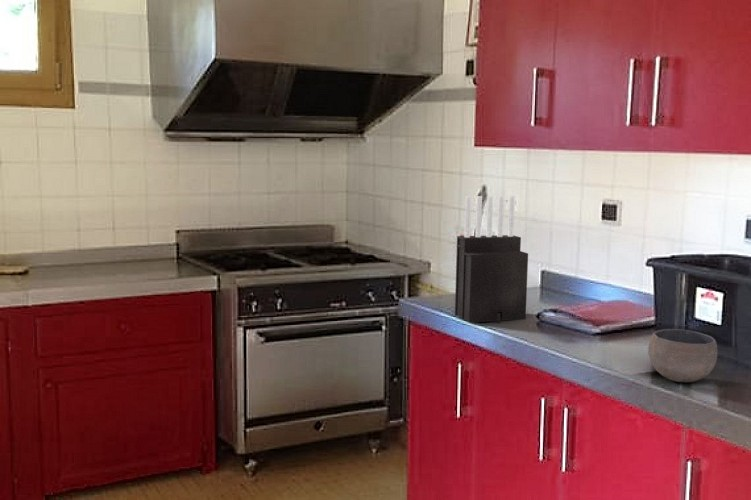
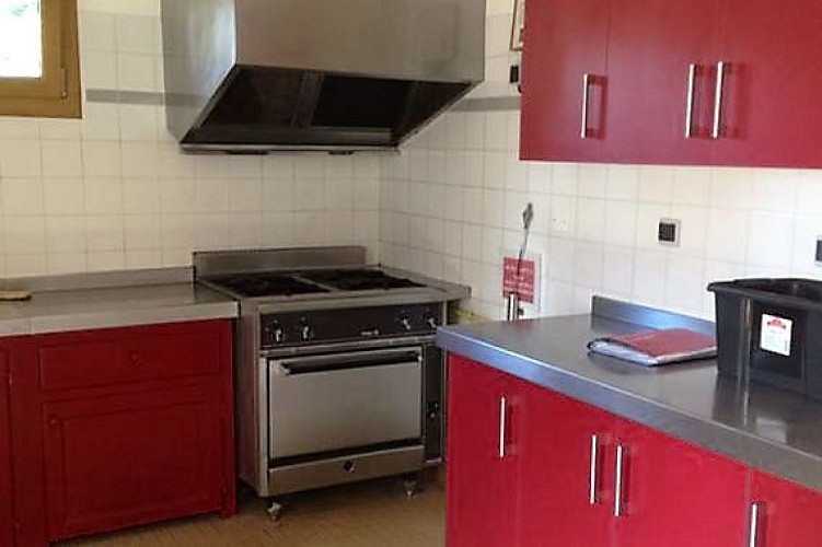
- bowl [647,328,718,383]
- knife block [454,195,529,324]
